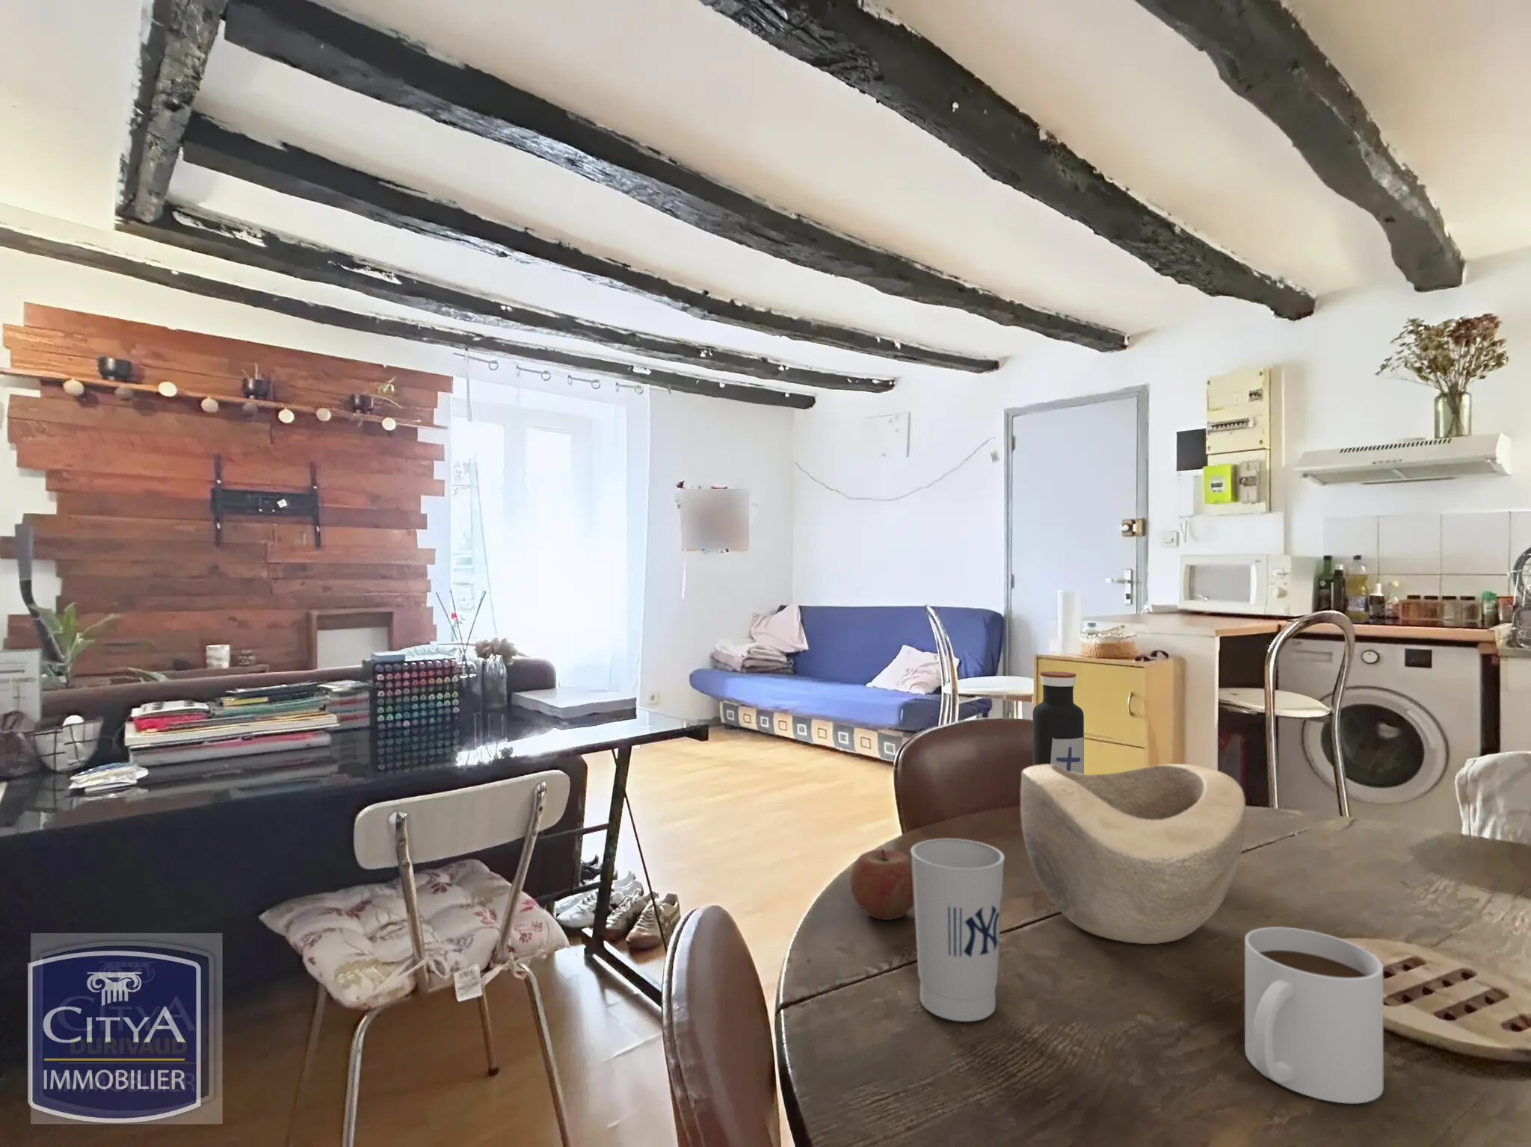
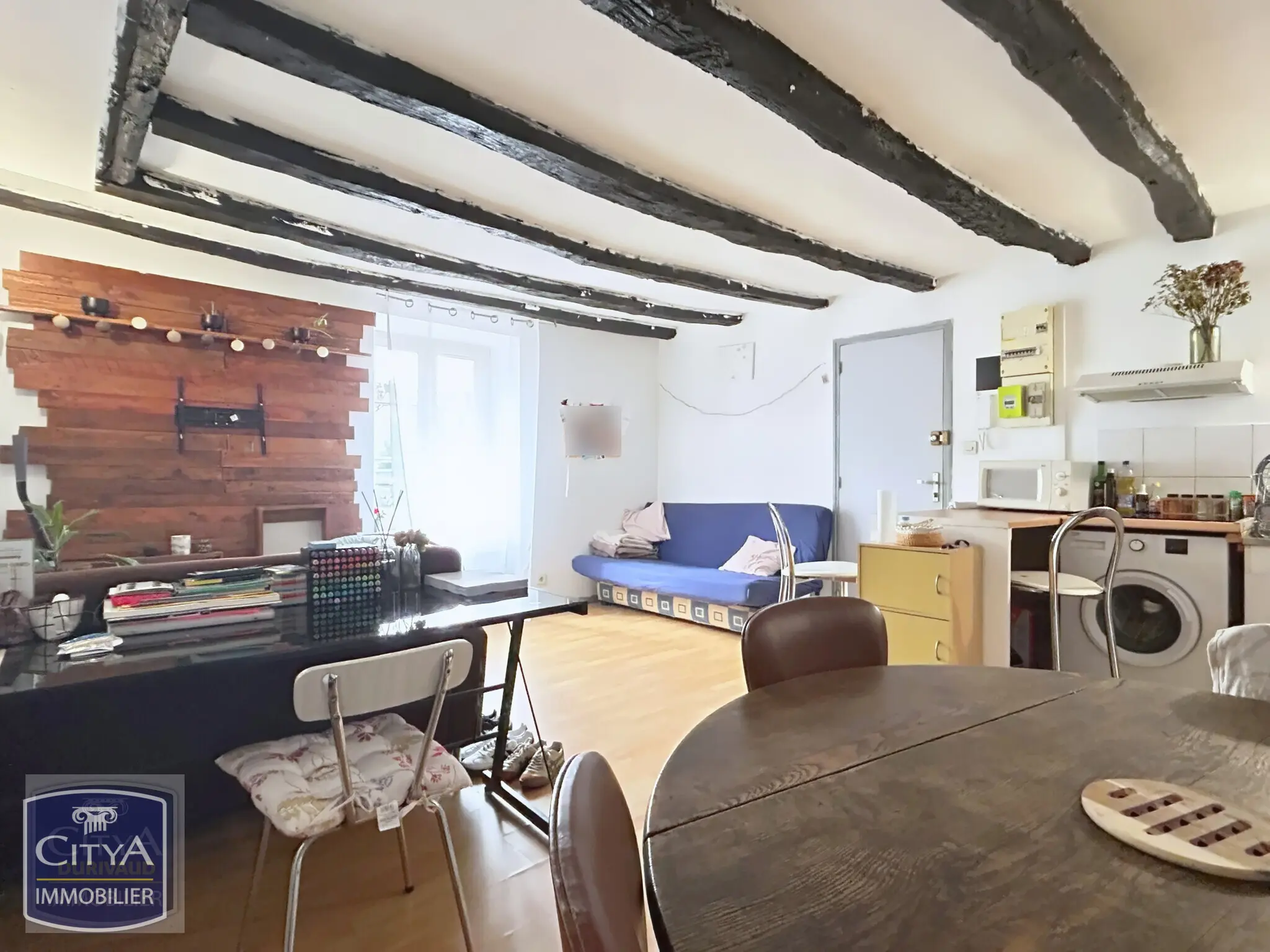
- cup [910,837,1005,1022]
- mug [1244,927,1384,1105]
- apple [849,848,914,920]
- decorative bowl [1020,763,1246,945]
- water bottle [1032,671,1085,775]
